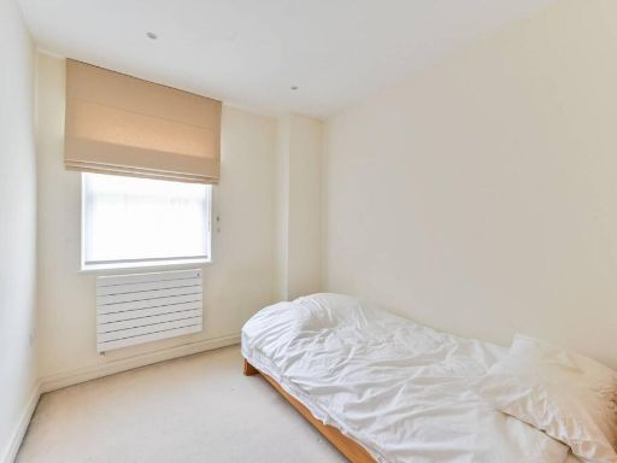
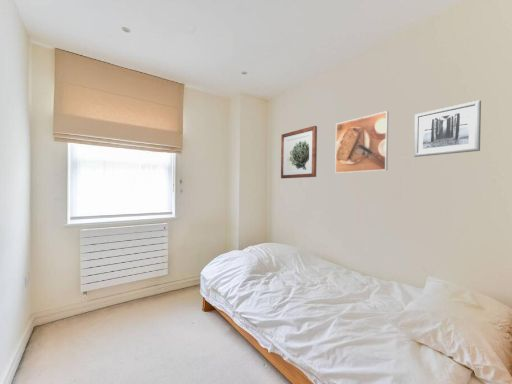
+ wall art [413,99,482,158]
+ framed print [334,110,389,174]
+ wall art [280,125,318,179]
